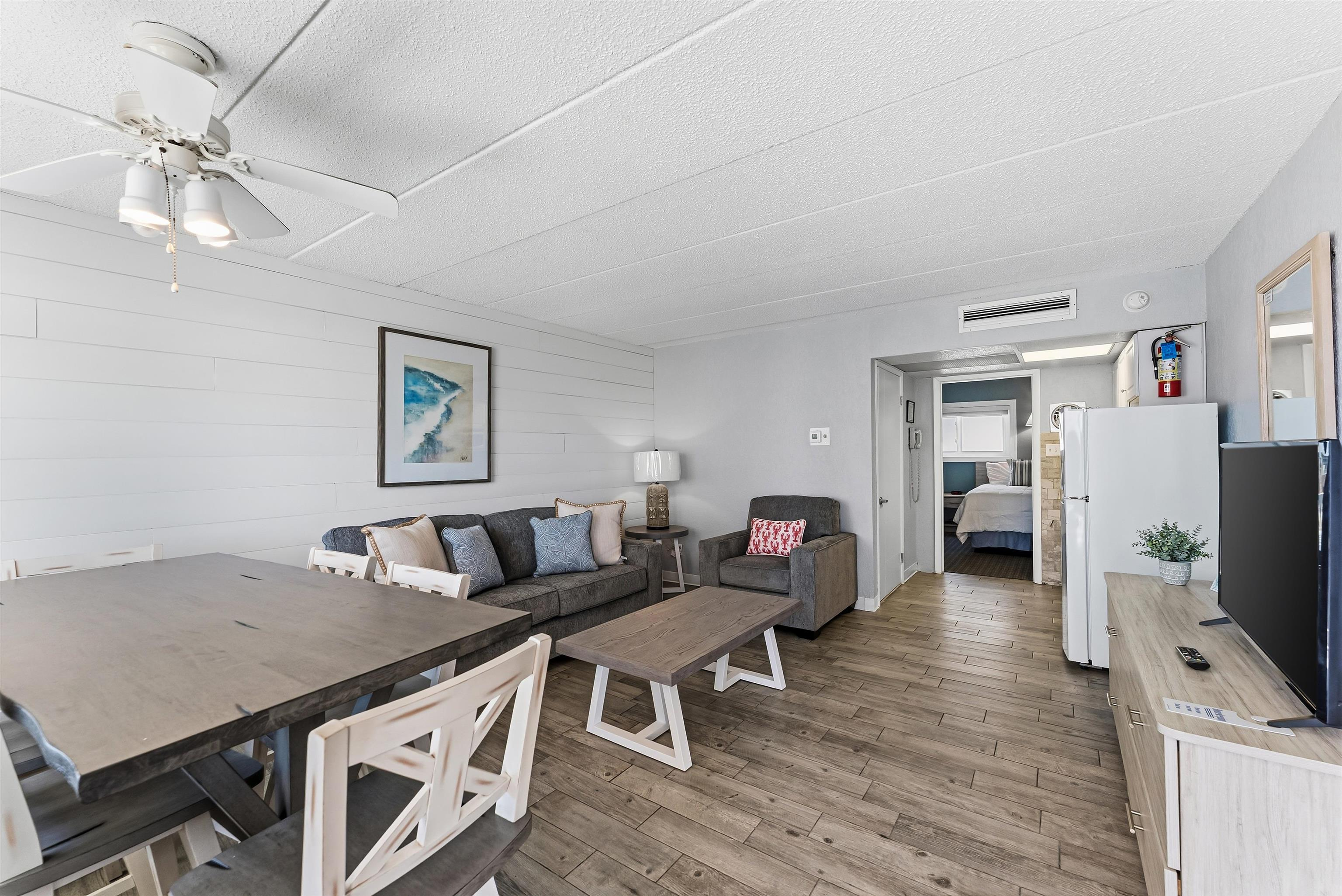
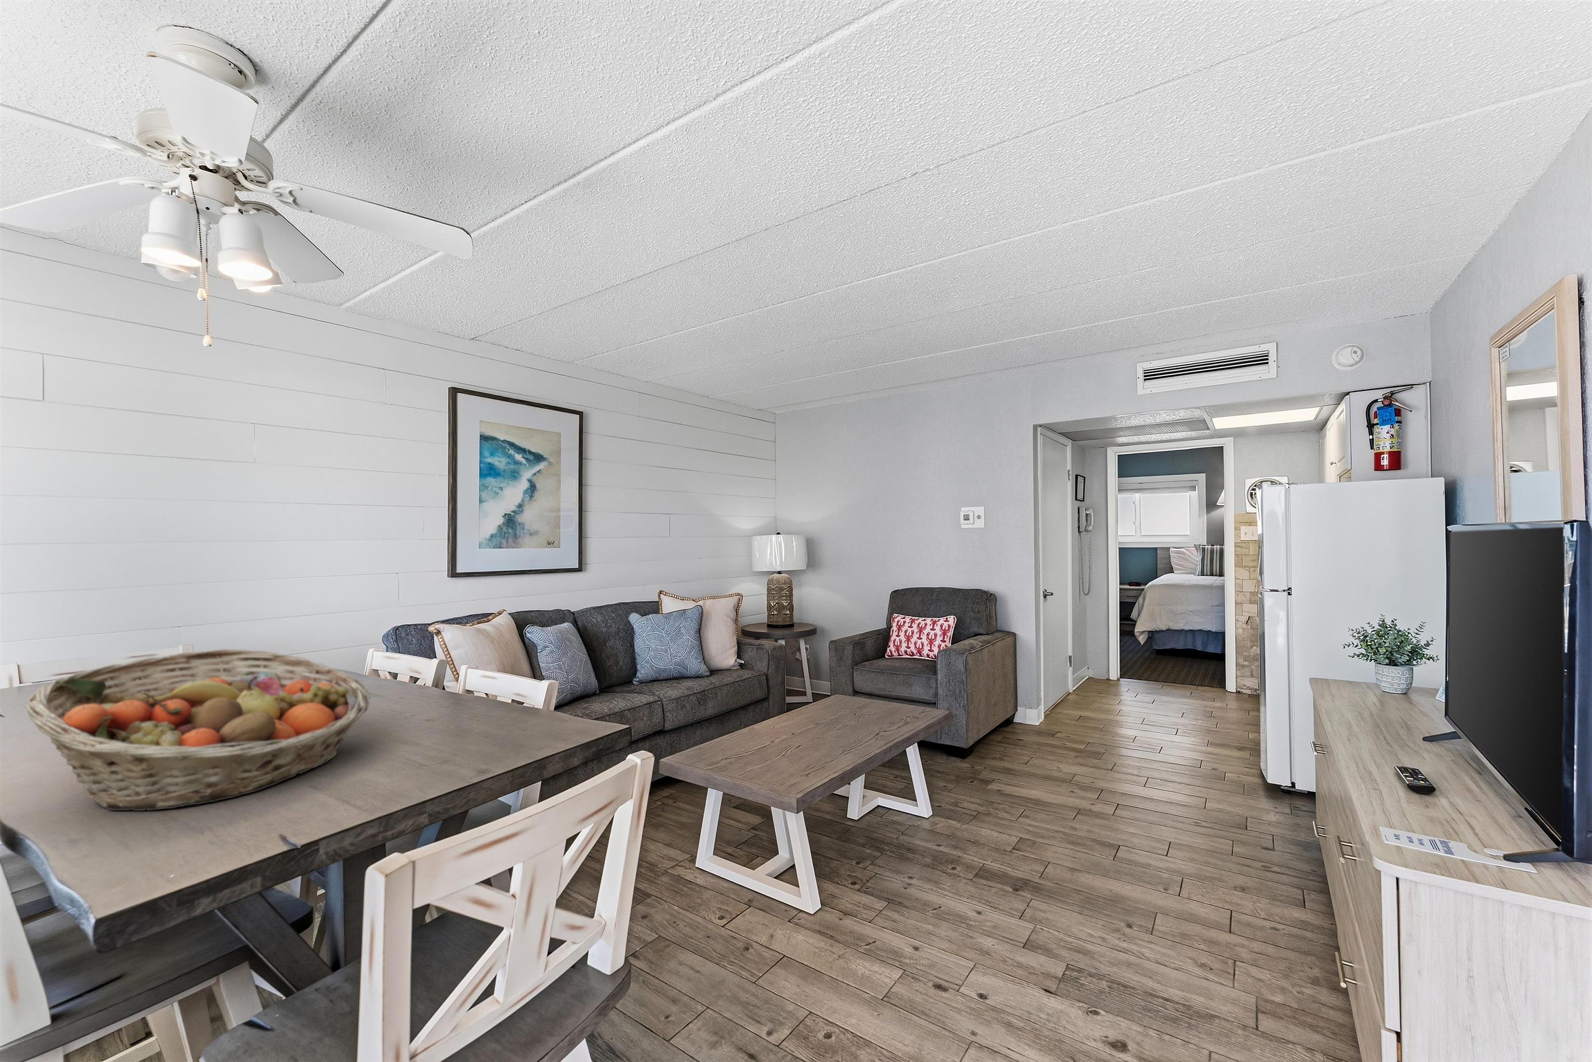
+ fruit basket [25,648,371,812]
